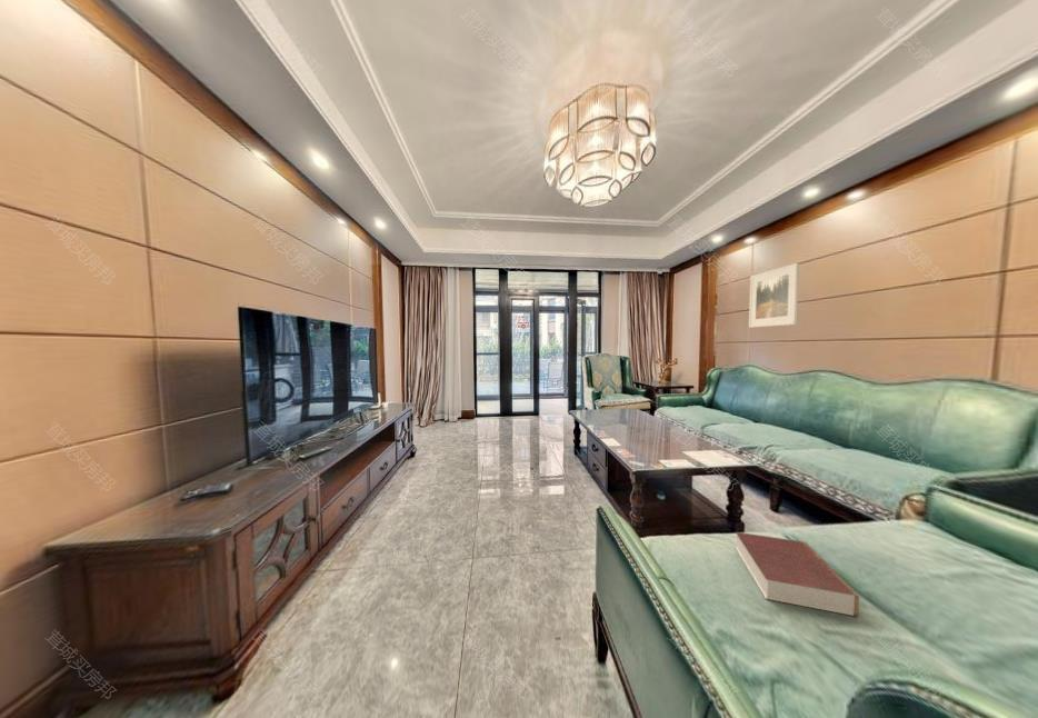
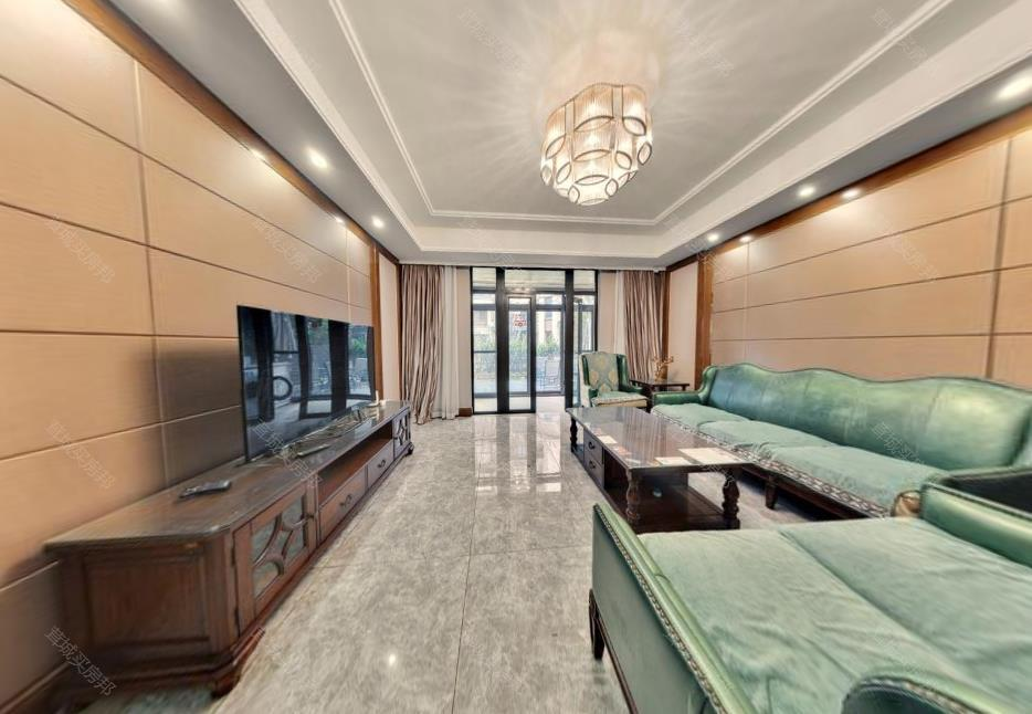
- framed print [748,262,800,329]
- book [733,530,860,618]
